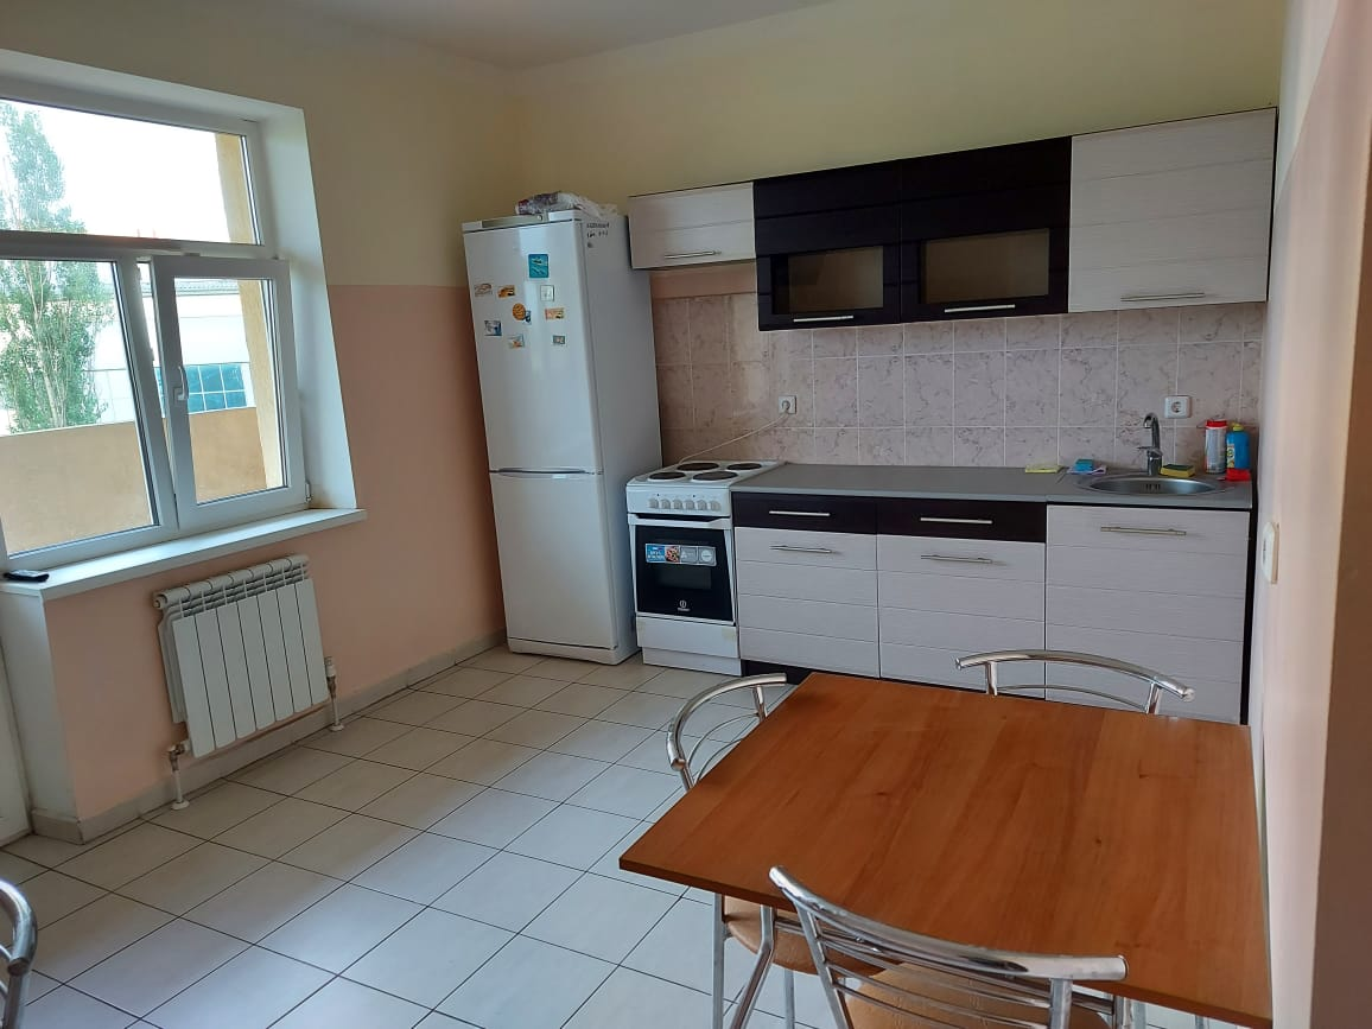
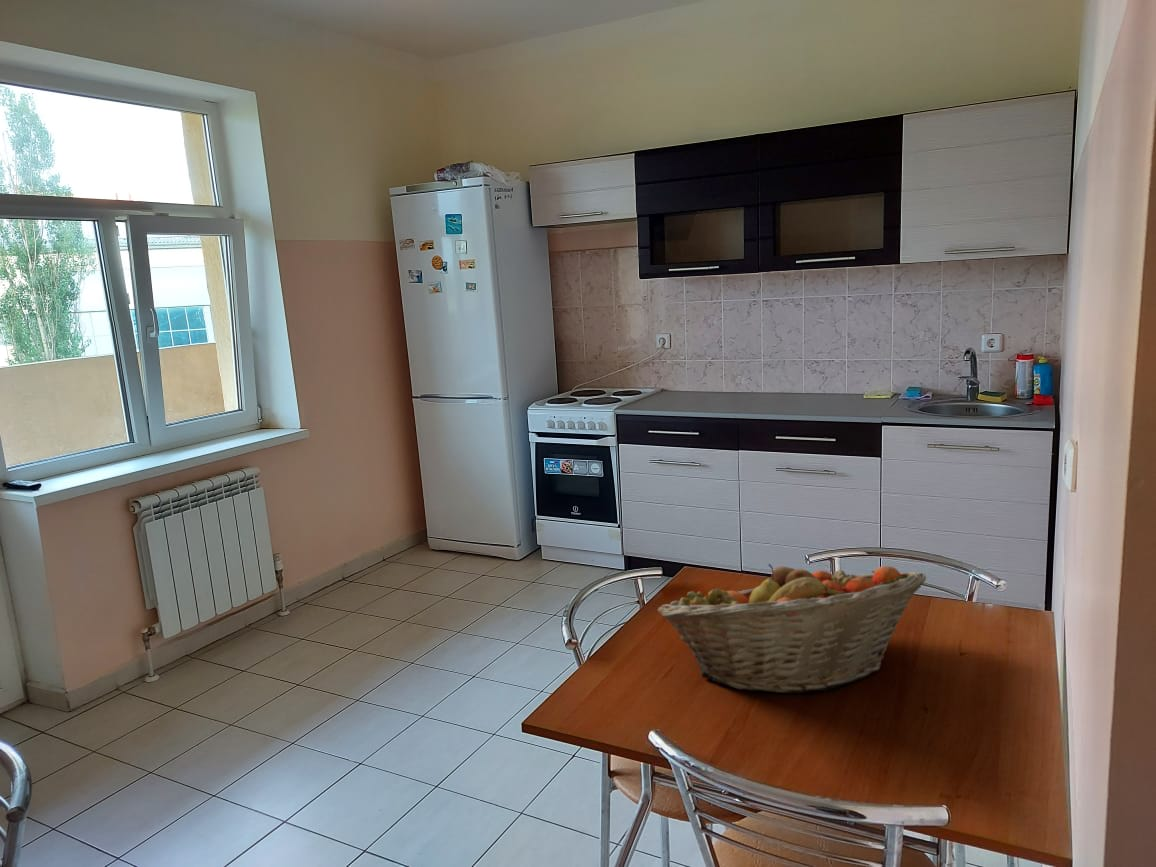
+ fruit basket [656,563,927,695]
